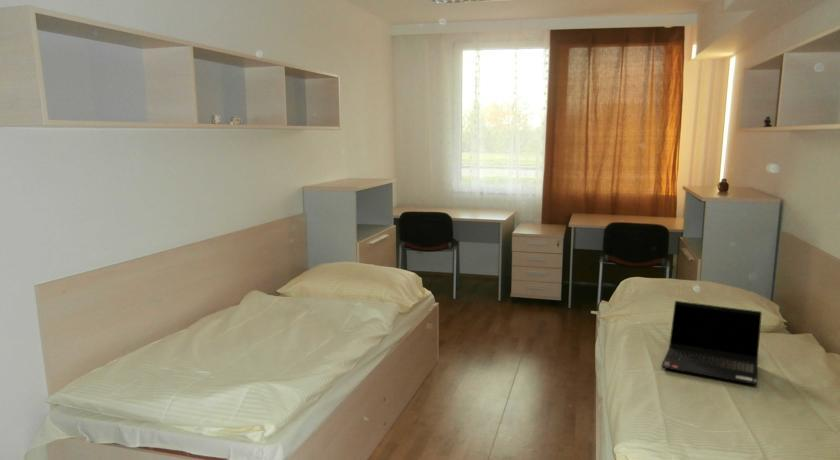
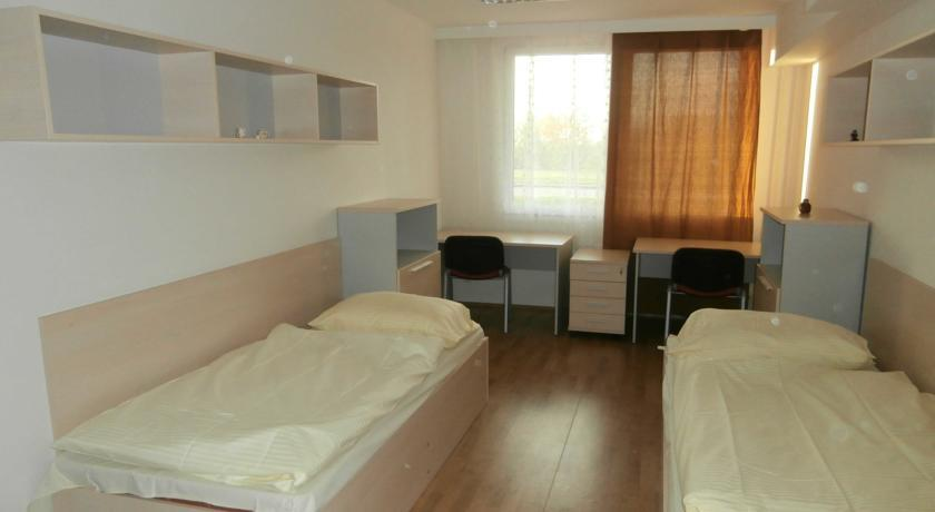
- laptop computer [660,300,763,385]
